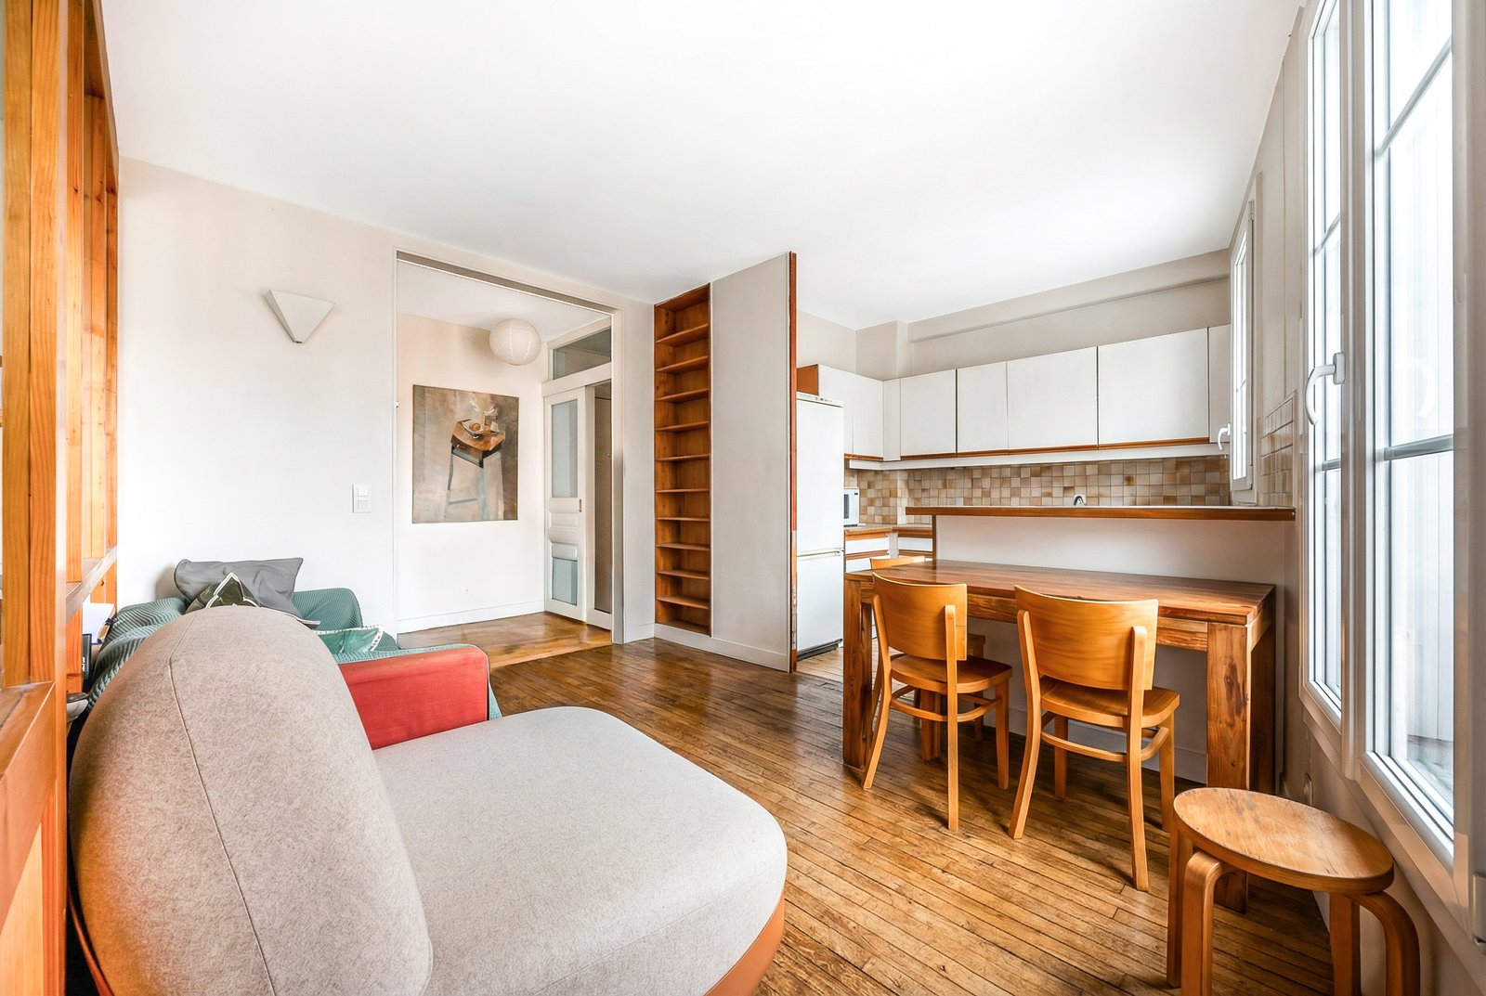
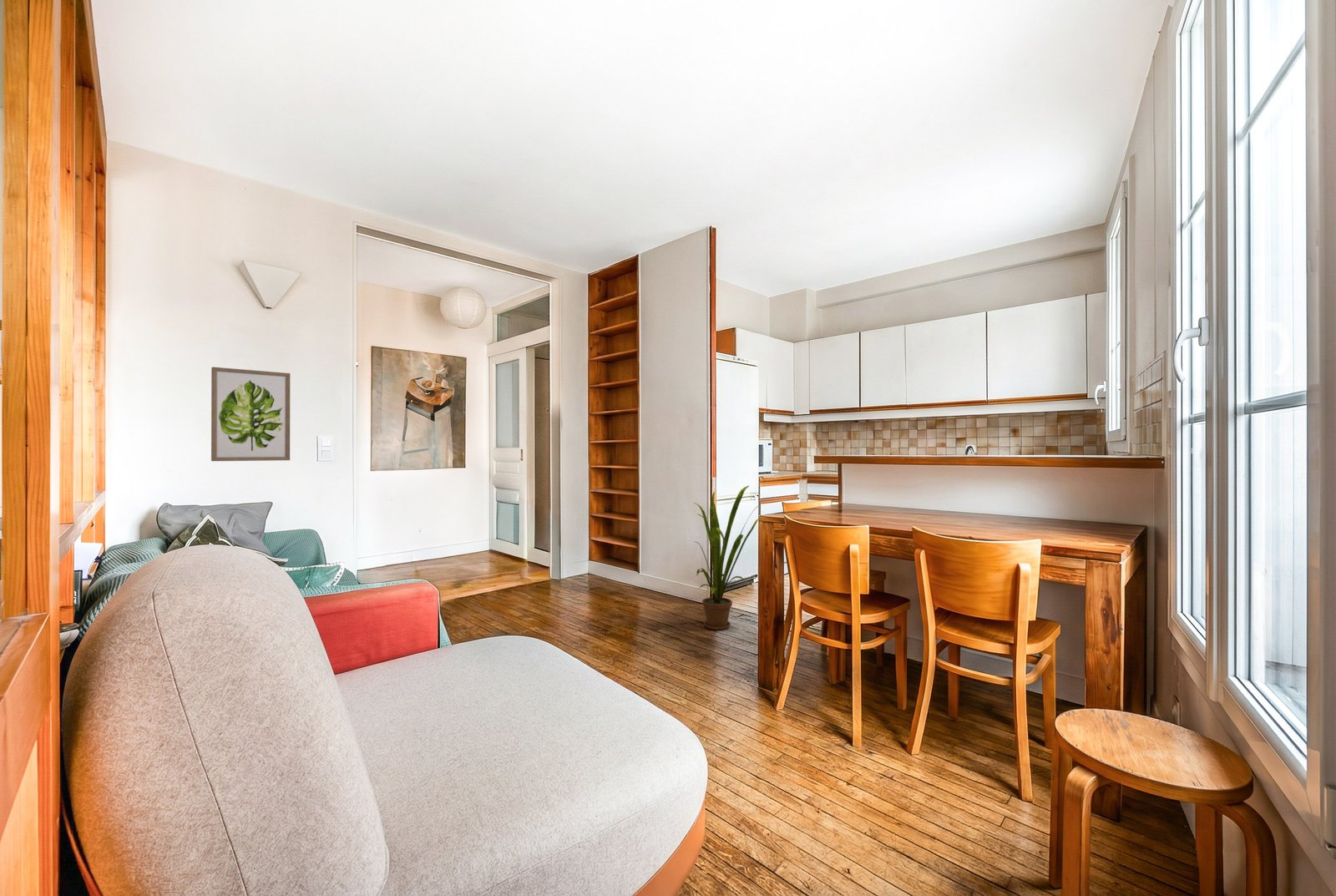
+ house plant [693,484,761,630]
+ wall art [210,366,291,462]
